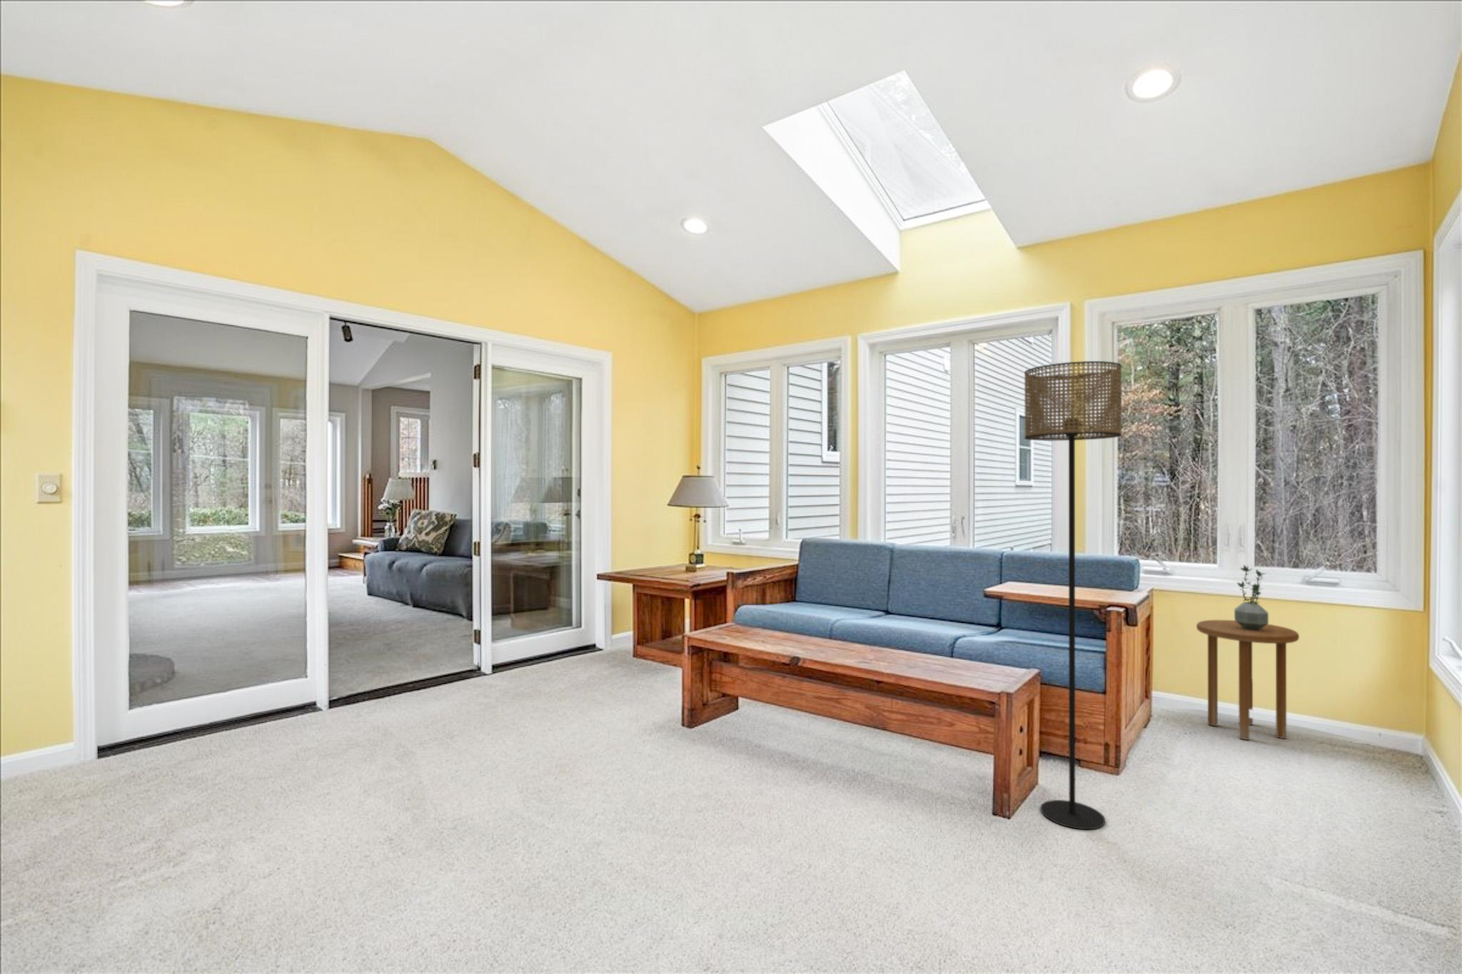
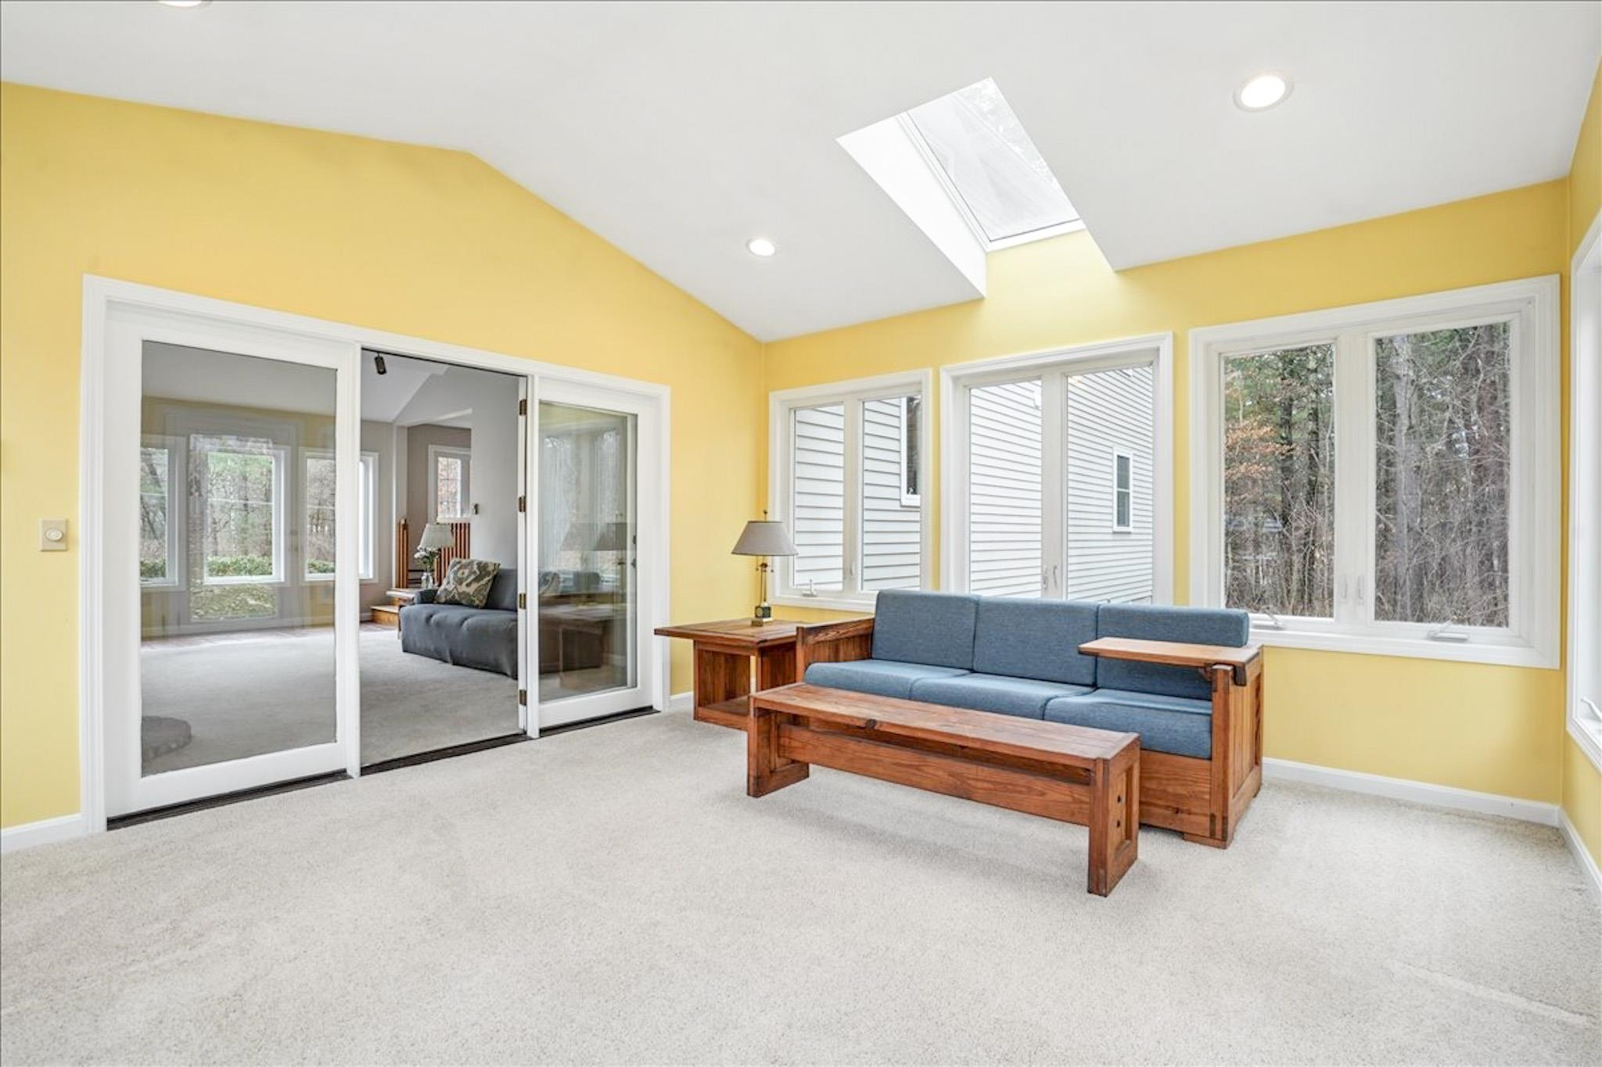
- side table [1196,620,1300,740]
- floor lamp [1024,360,1122,829]
- potted plant [1234,564,1270,630]
